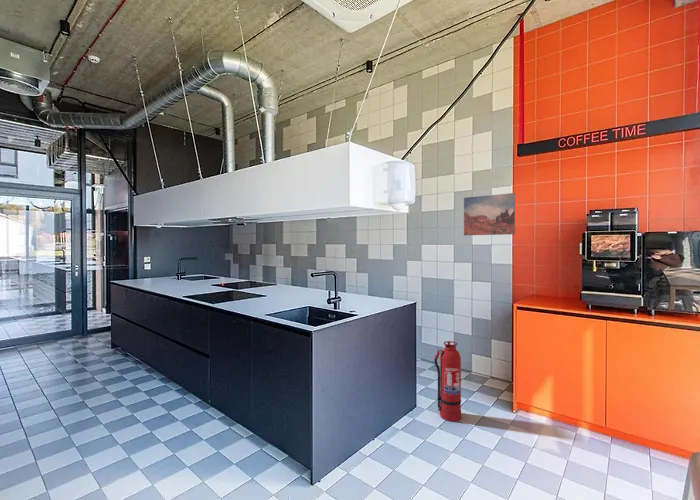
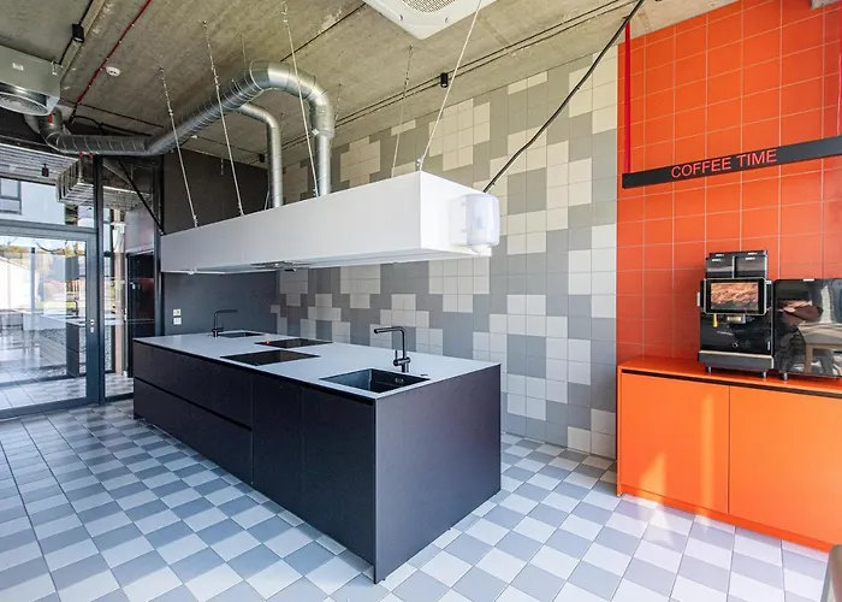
- wall art [463,192,516,236]
- fire extinguisher [433,340,462,422]
